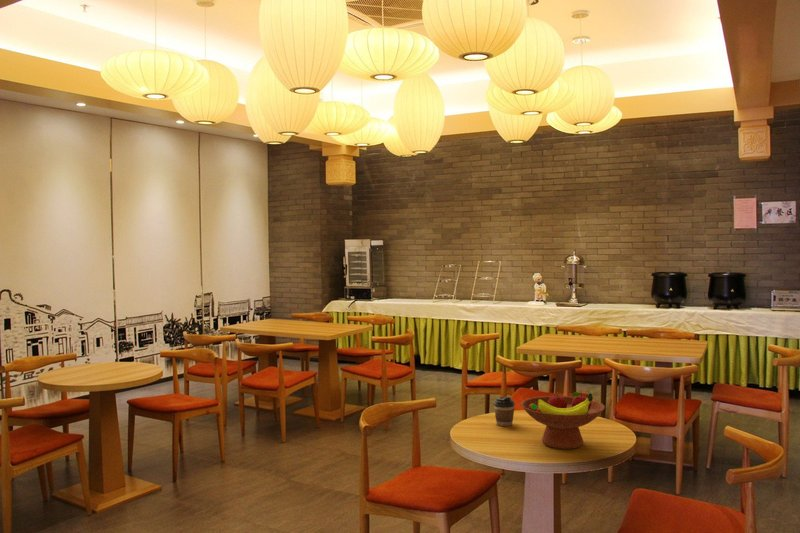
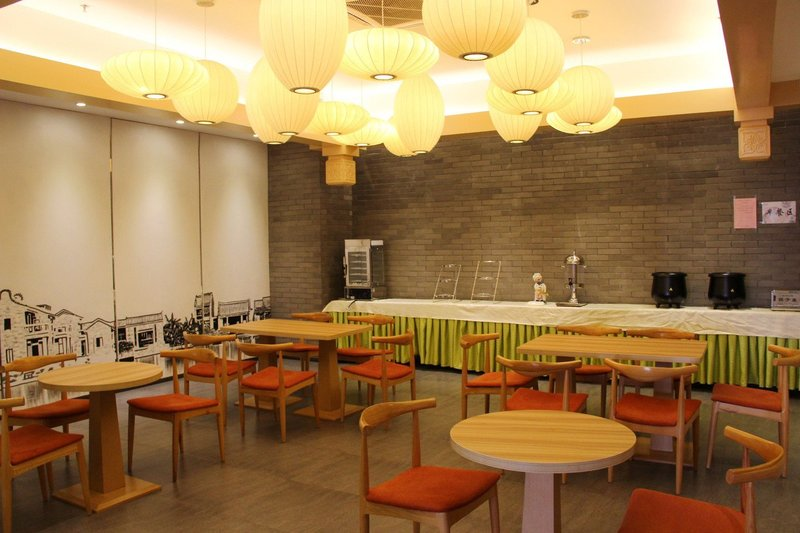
- coffee cup [493,396,516,427]
- fruit bowl [520,391,606,450]
